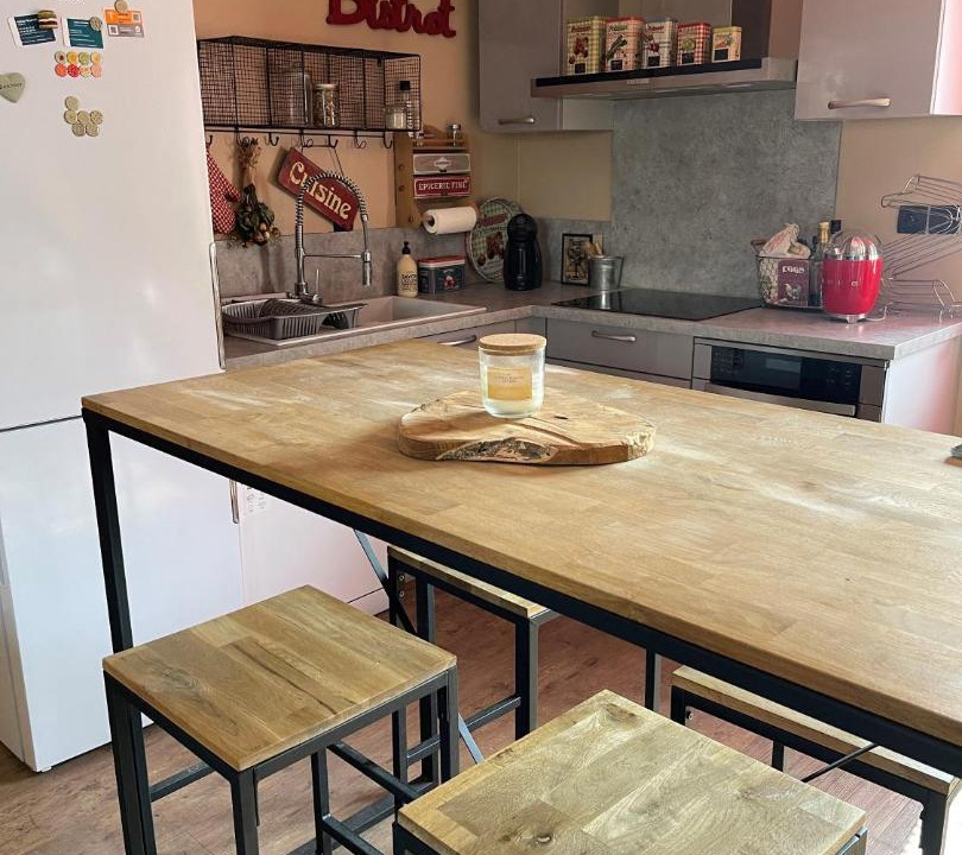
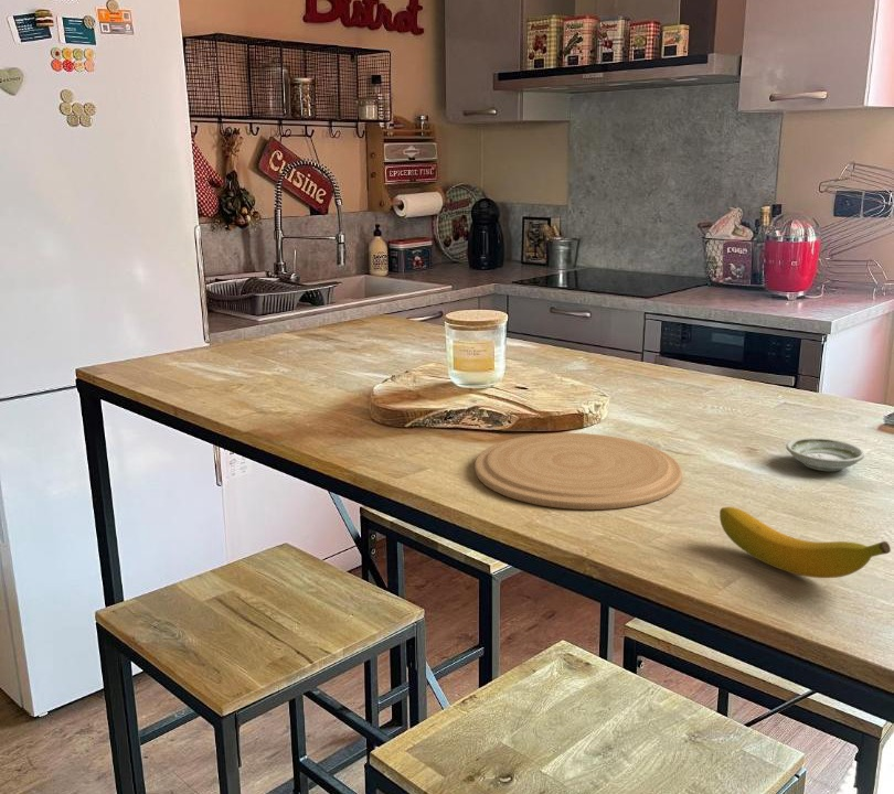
+ banana [719,506,892,579]
+ saucer [785,437,865,472]
+ plate [473,432,683,511]
